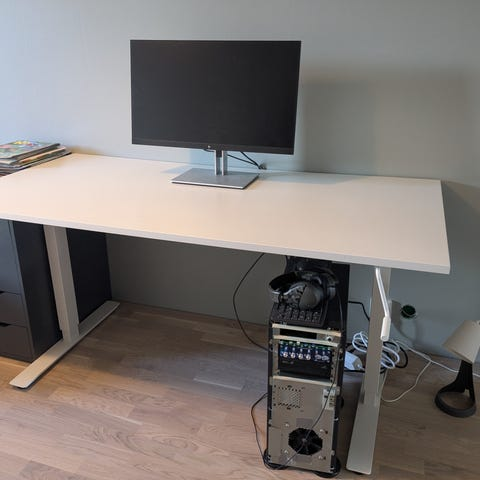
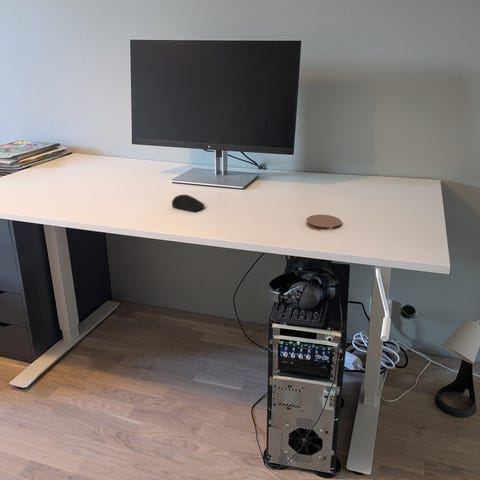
+ computer mouse [171,194,205,212]
+ coaster [305,214,342,232]
